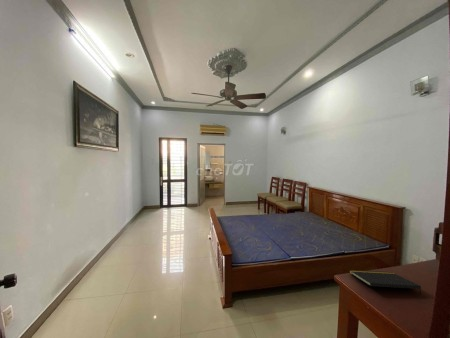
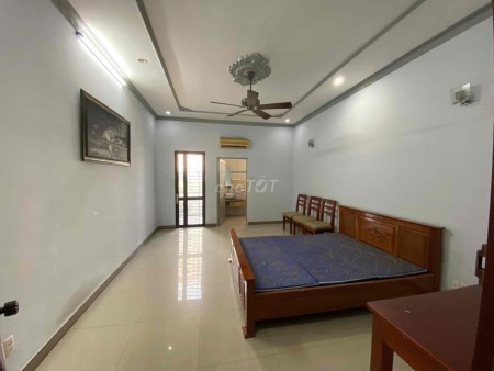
- notepad [348,269,422,295]
